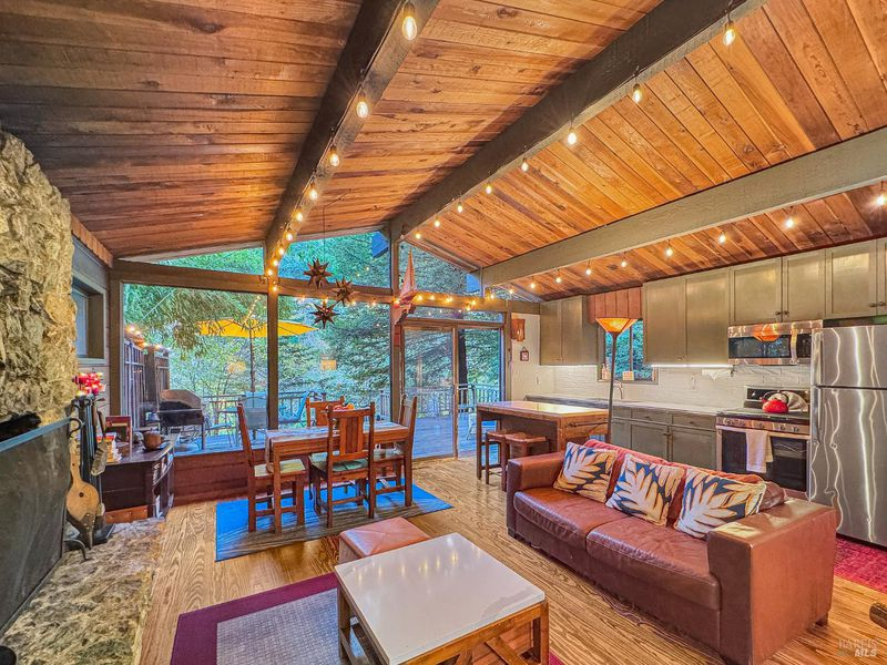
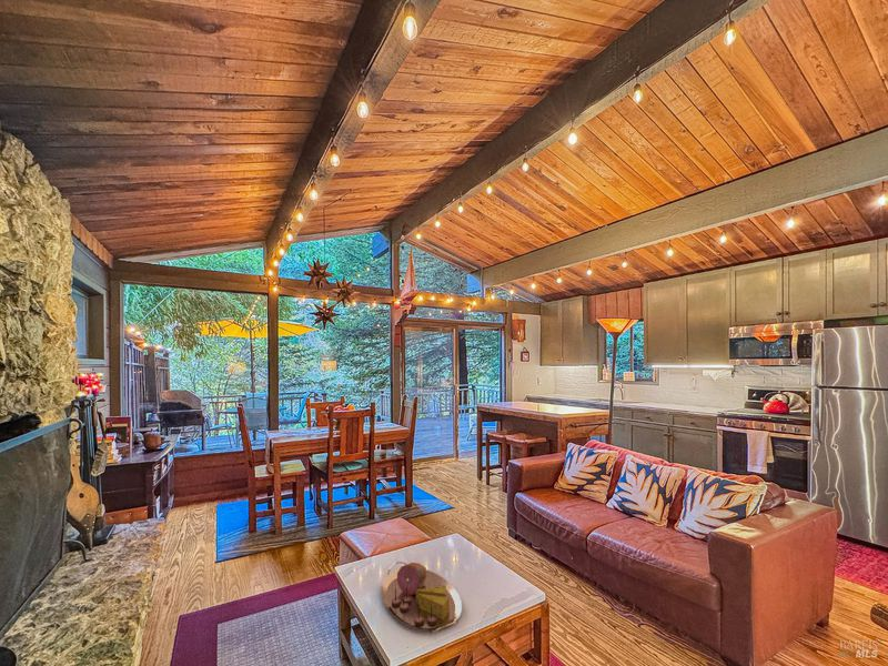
+ serving tray [380,561,463,635]
